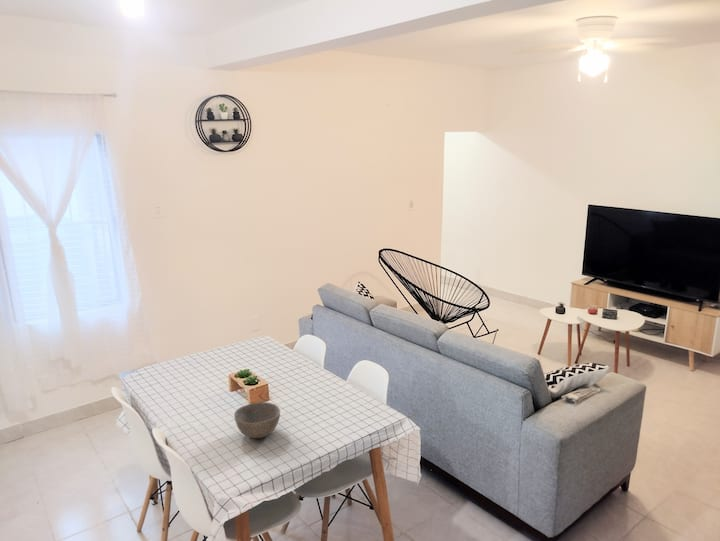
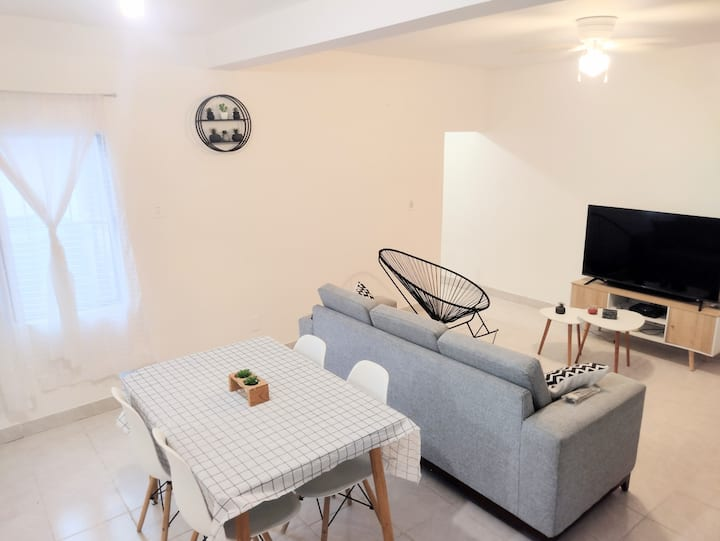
- bowl [233,401,281,439]
